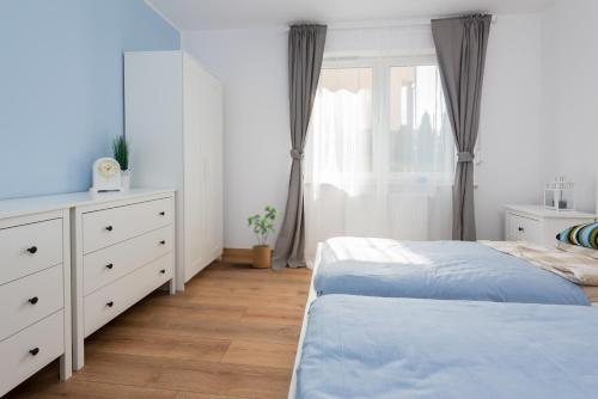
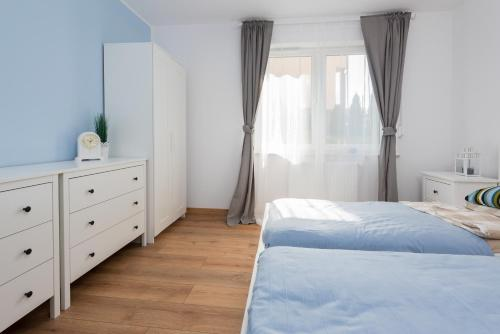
- house plant [246,205,283,269]
